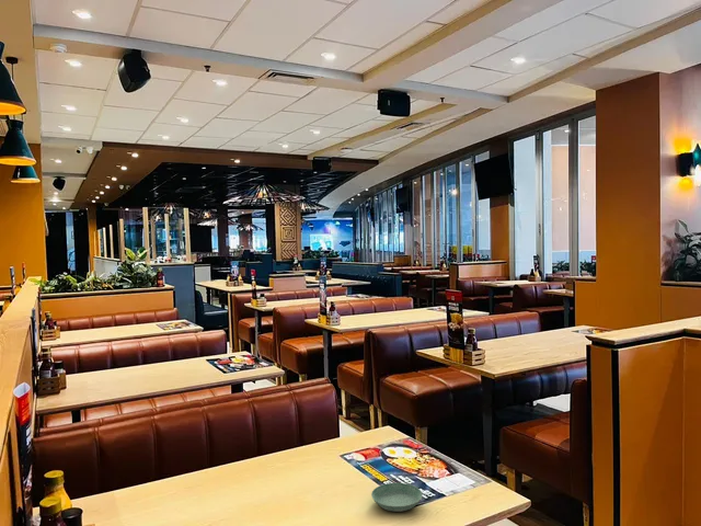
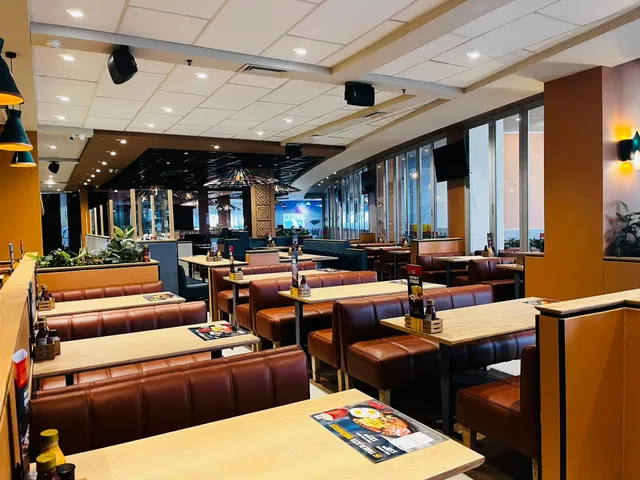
- saucer [370,482,424,513]
